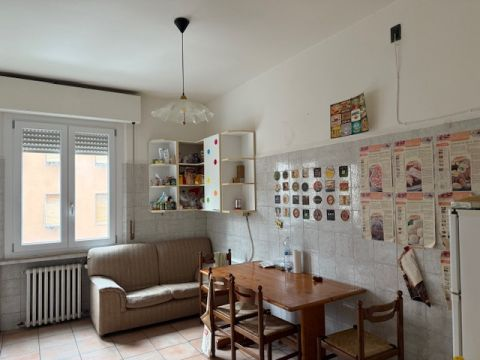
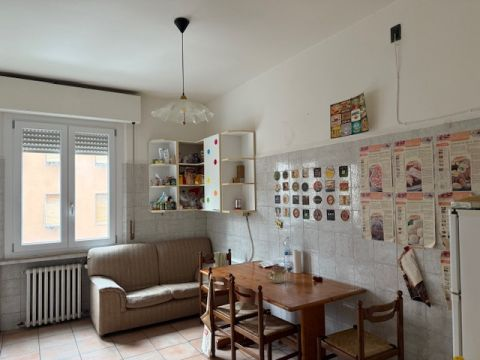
+ teapot [265,263,288,284]
